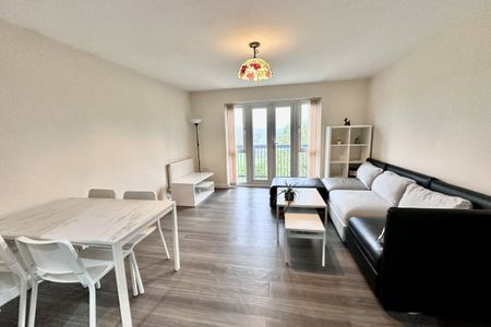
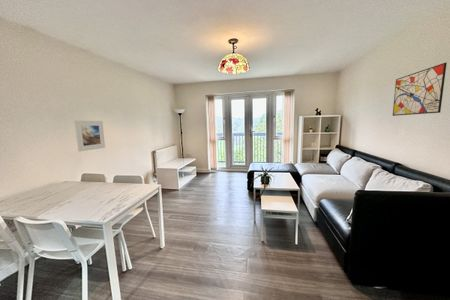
+ wall art [392,62,448,117]
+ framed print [74,120,106,152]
